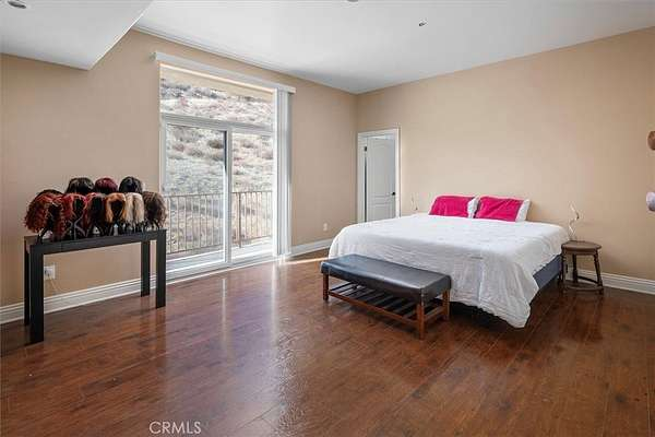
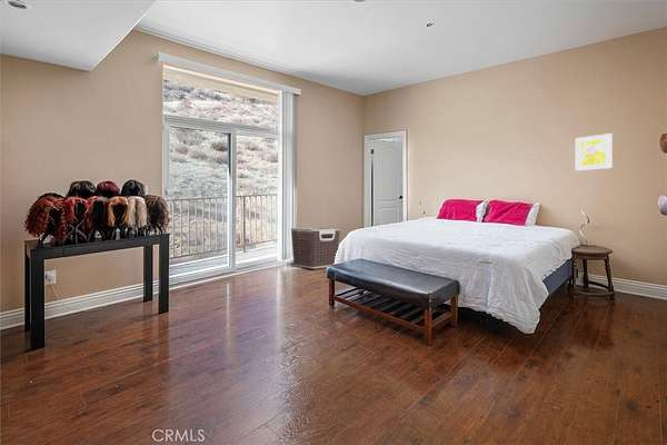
+ clothes hamper [290,227,341,269]
+ wall art [575,132,614,172]
